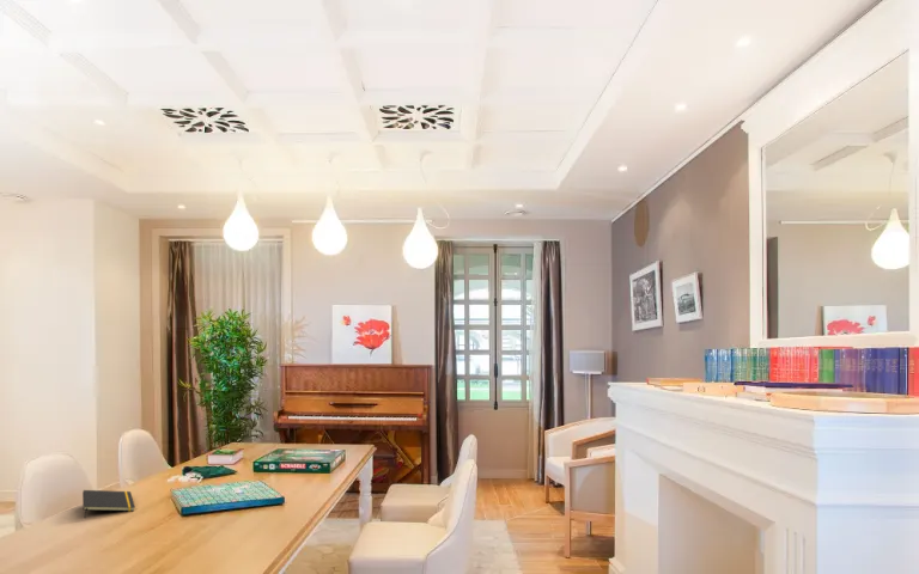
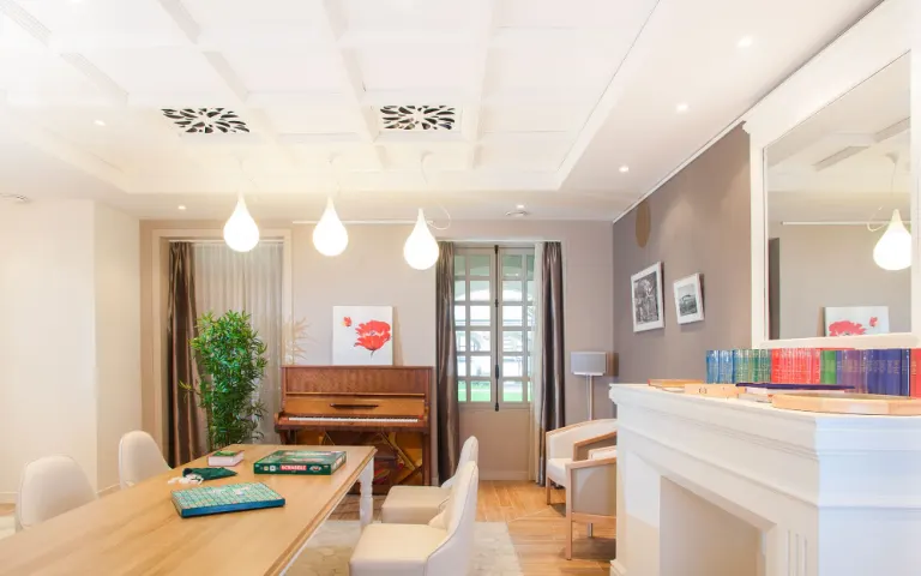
- notepad [81,489,136,518]
